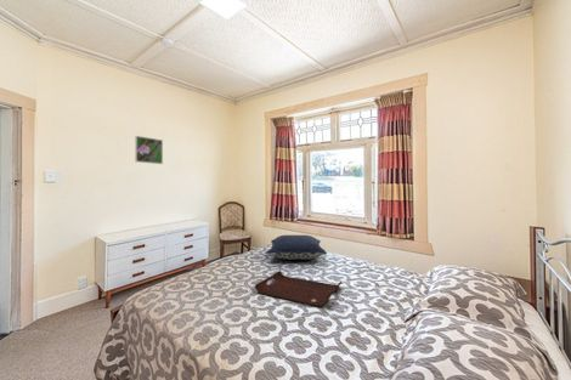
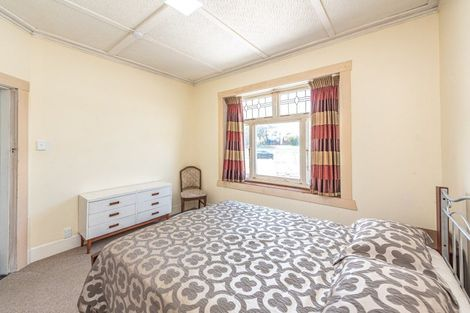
- serving tray [254,270,344,307]
- pillow [265,234,328,261]
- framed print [134,135,164,165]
